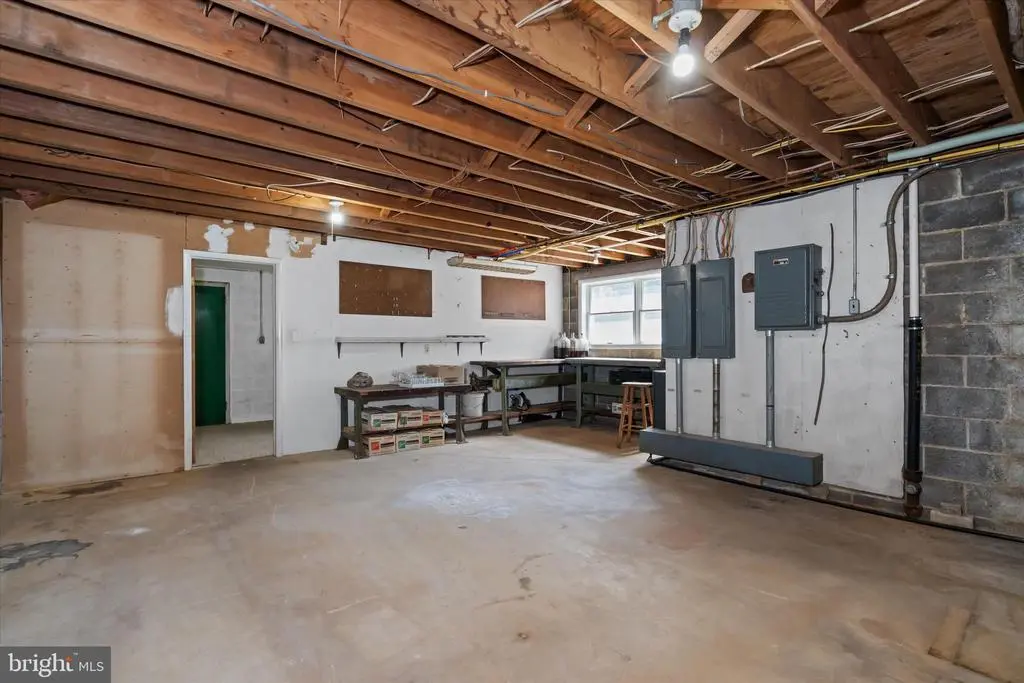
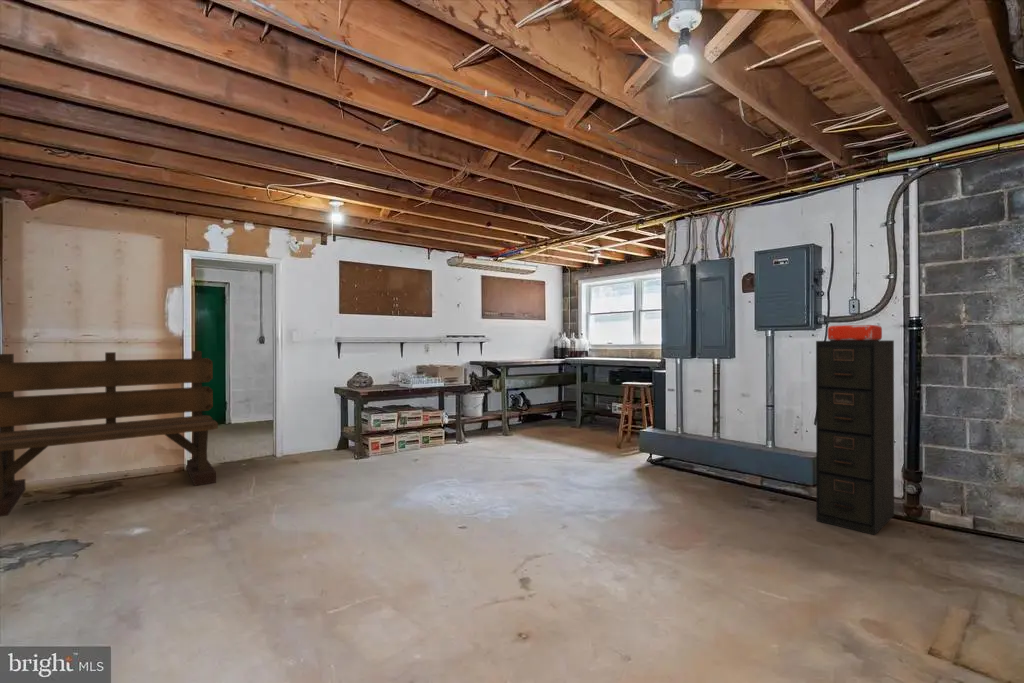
+ first aid kit [827,324,883,341]
+ filing cabinet [815,339,895,536]
+ bench [0,350,219,518]
